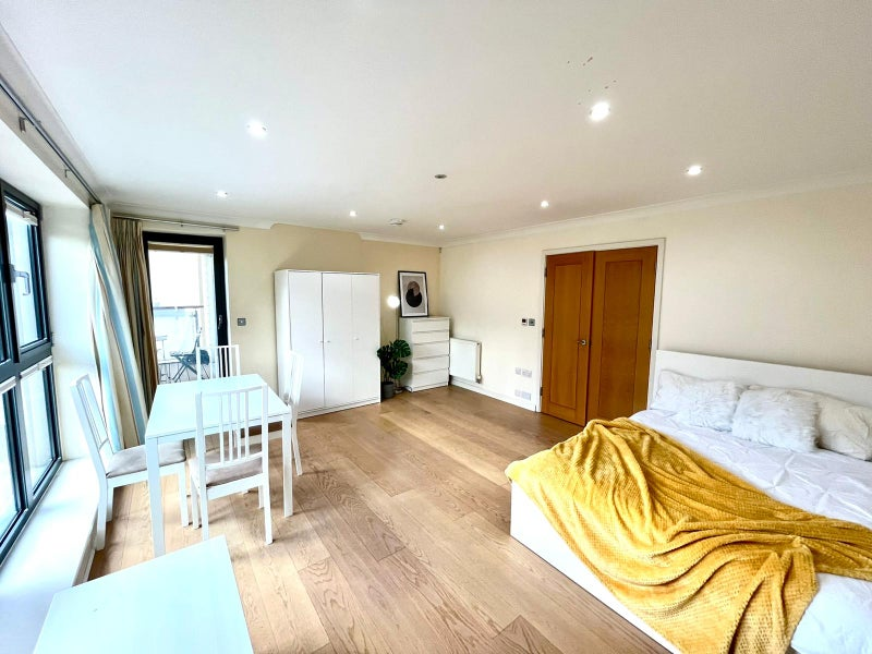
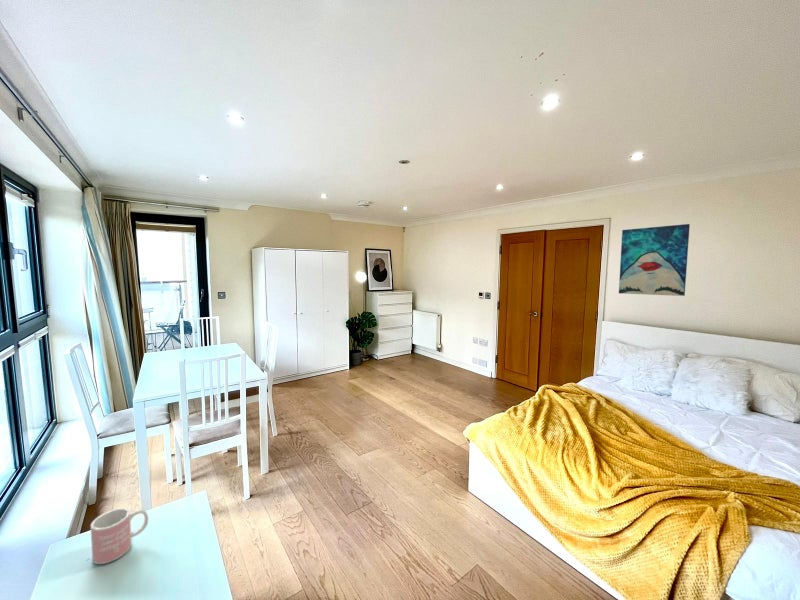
+ wall art [618,223,691,297]
+ mug [90,507,149,565]
